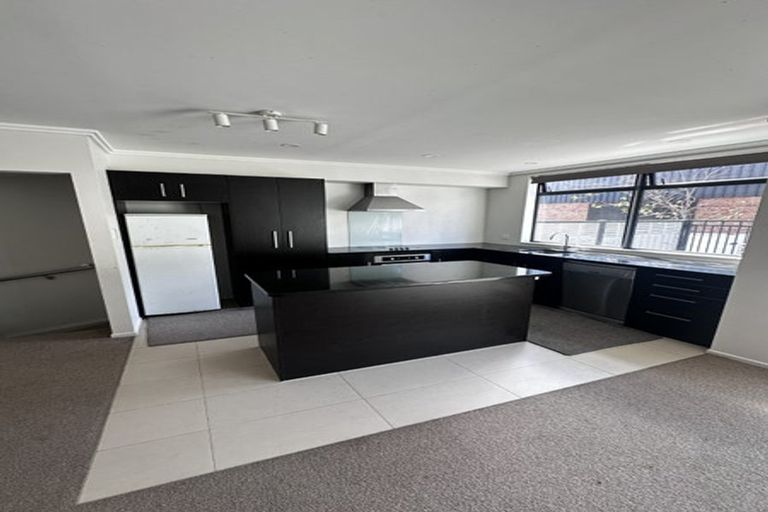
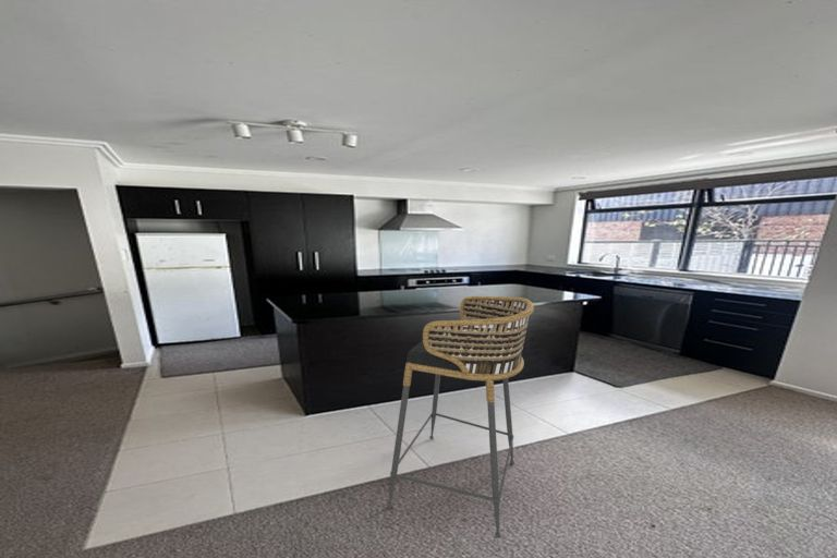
+ bar stool [386,295,535,539]
